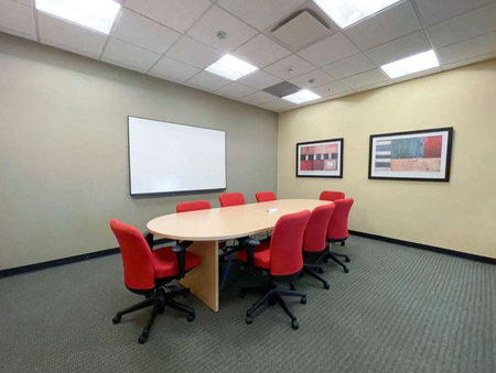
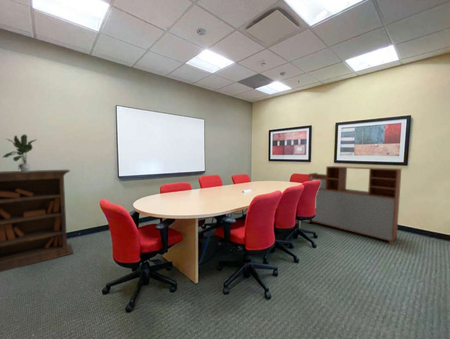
+ potted plant [1,134,38,172]
+ bookcase [0,169,74,273]
+ storage cabinet [306,165,402,246]
